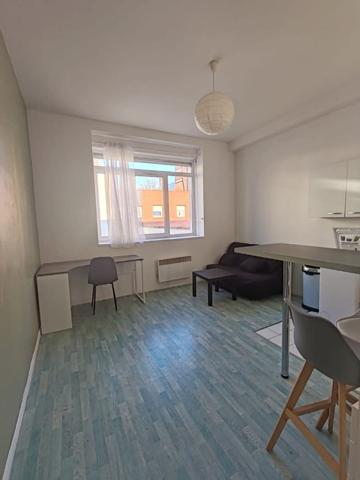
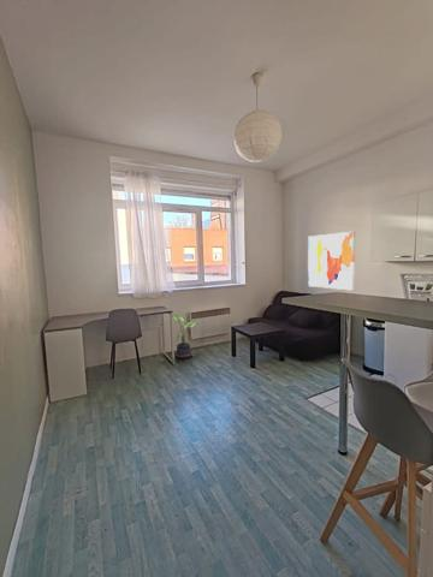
+ wall art [307,231,356,291]
+ potted plant [171,313,200,359]
